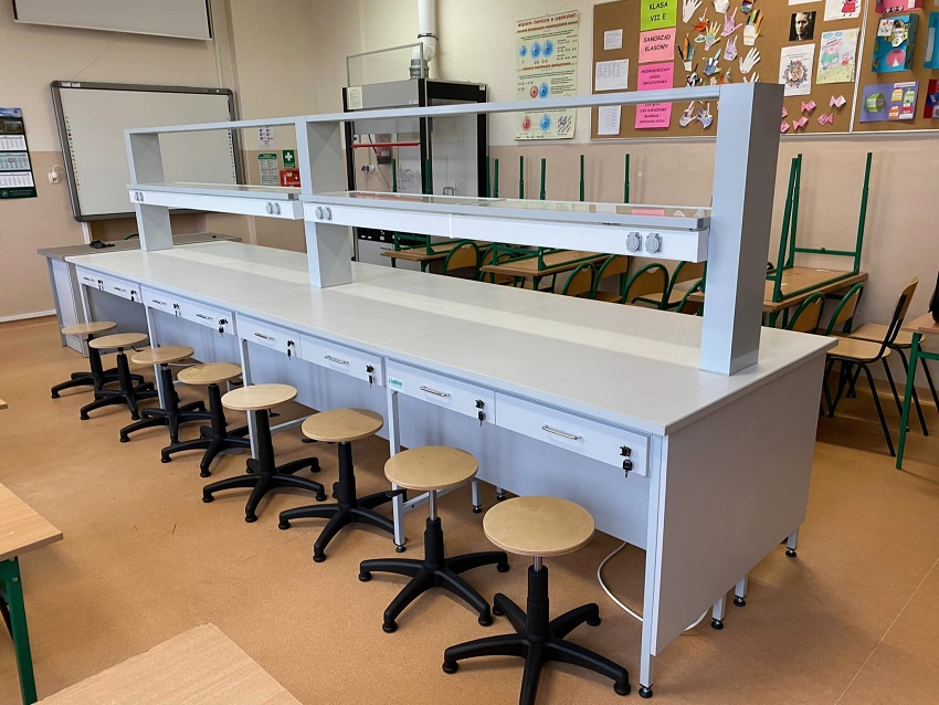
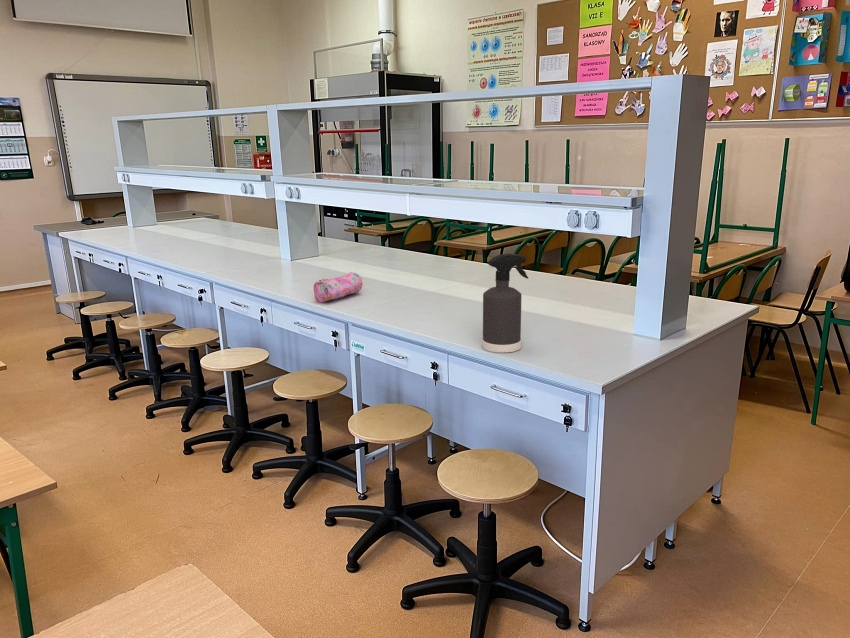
+ spray bottle [481,253,529,353]
+ pencil case [312,271,363,303]
